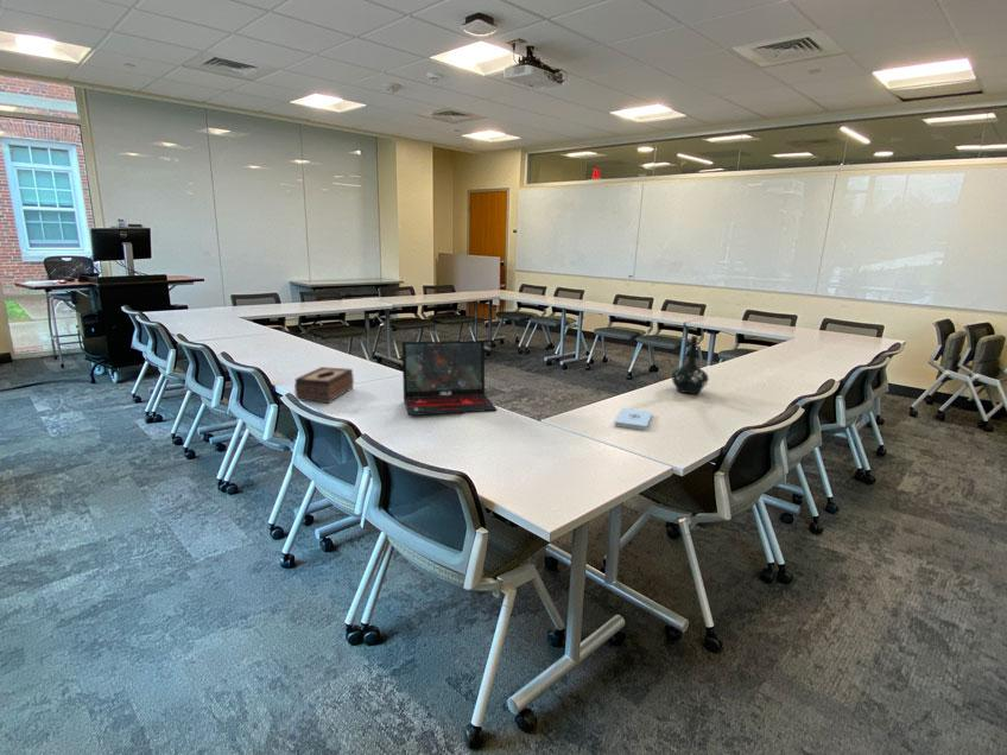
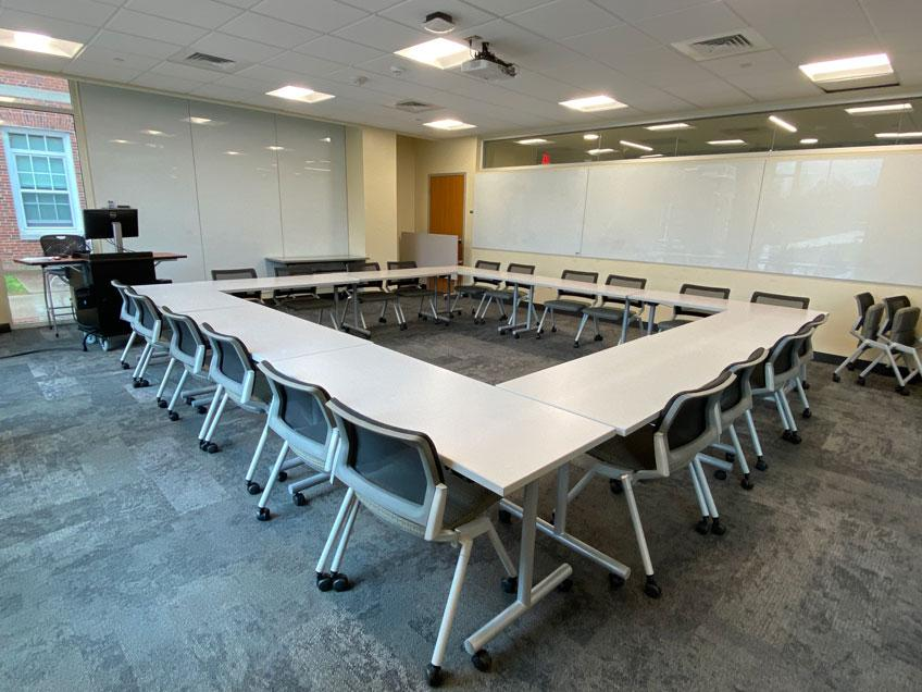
- laptop [401,340,498,417]
- bottle [671,335,710,395]
- notepad [613,407,653,431]
- tissue box [293,366,355,404]
